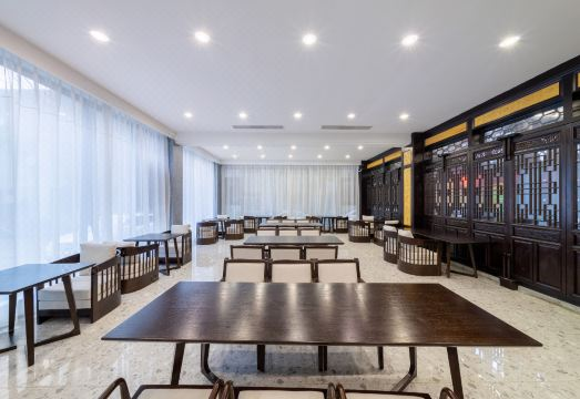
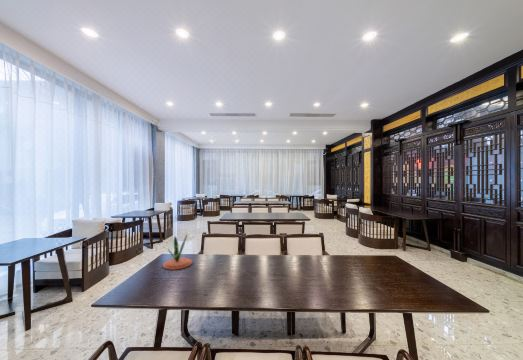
+ plant [162,233,193,271]
